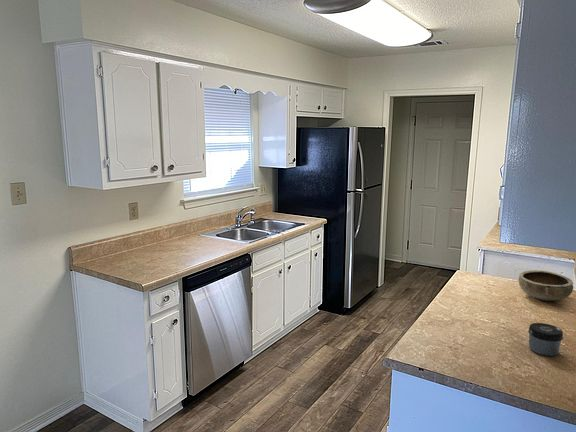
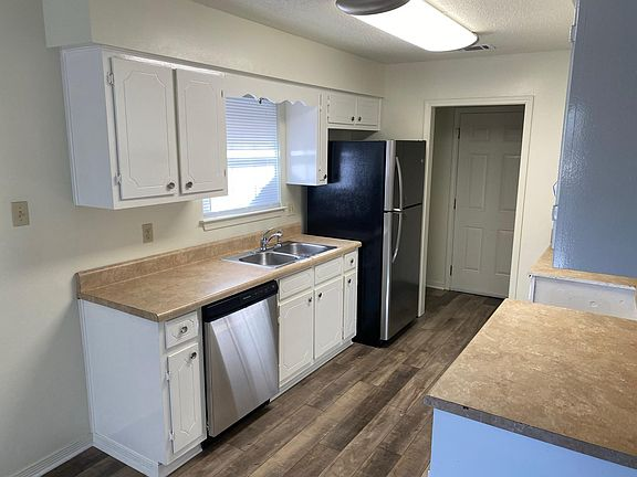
- bowl [518,269,574,302]
- jar [527,322,564,357]
